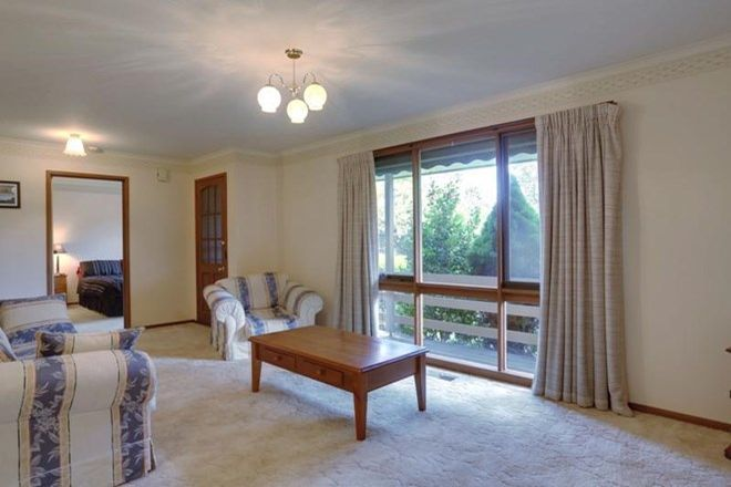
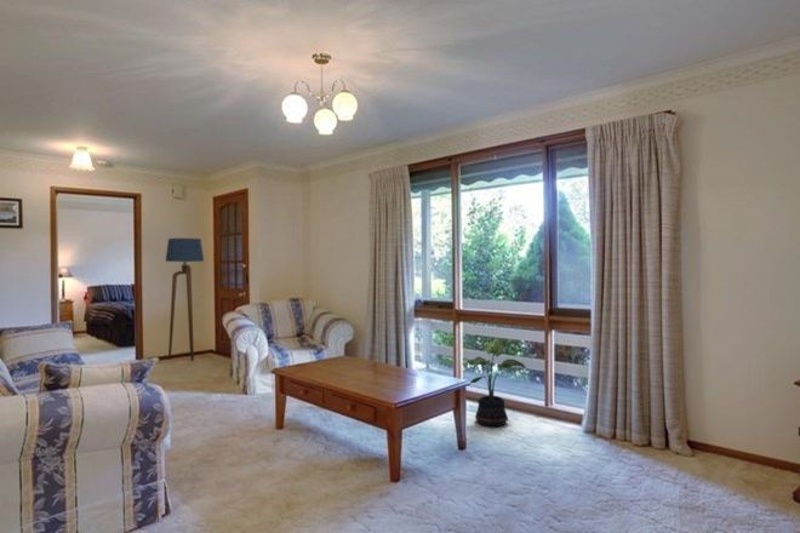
+ floor lamp [165,237,205,362]
+ potted plant [468,337,527,428]
